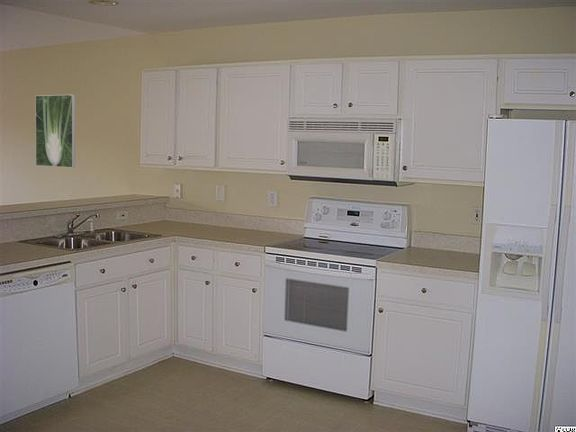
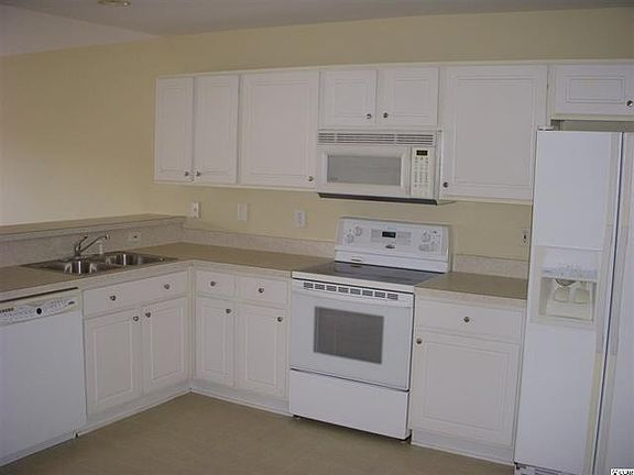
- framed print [34,94,76,169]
